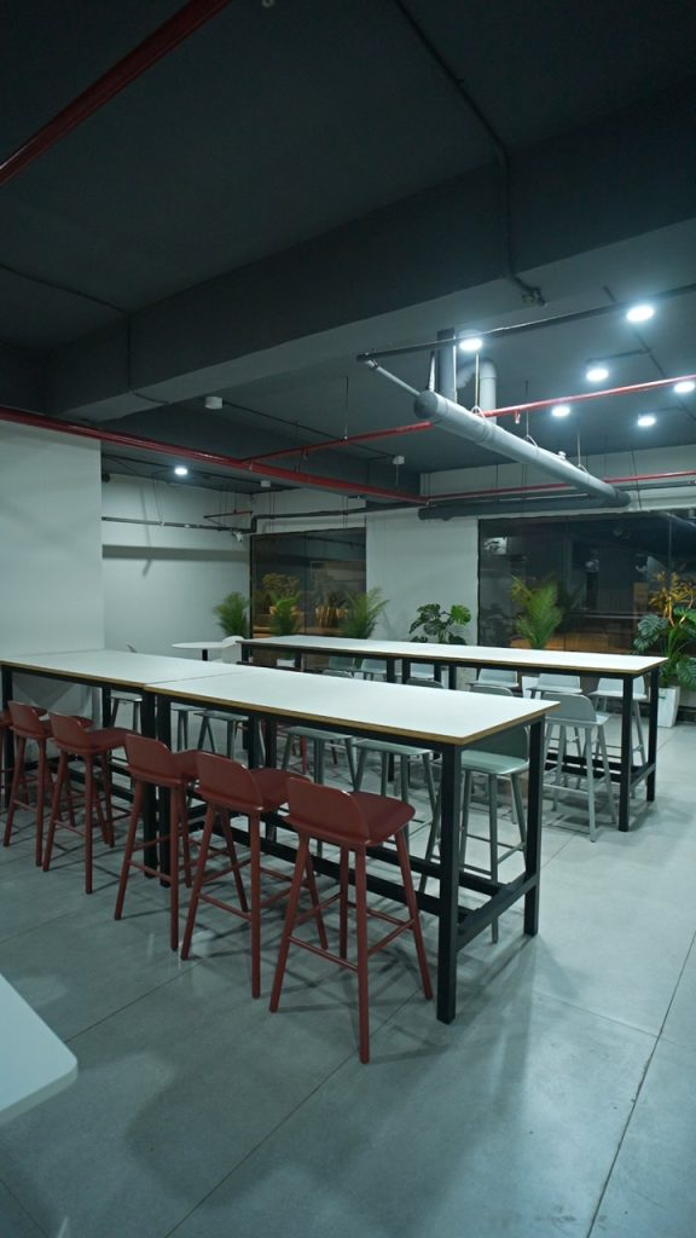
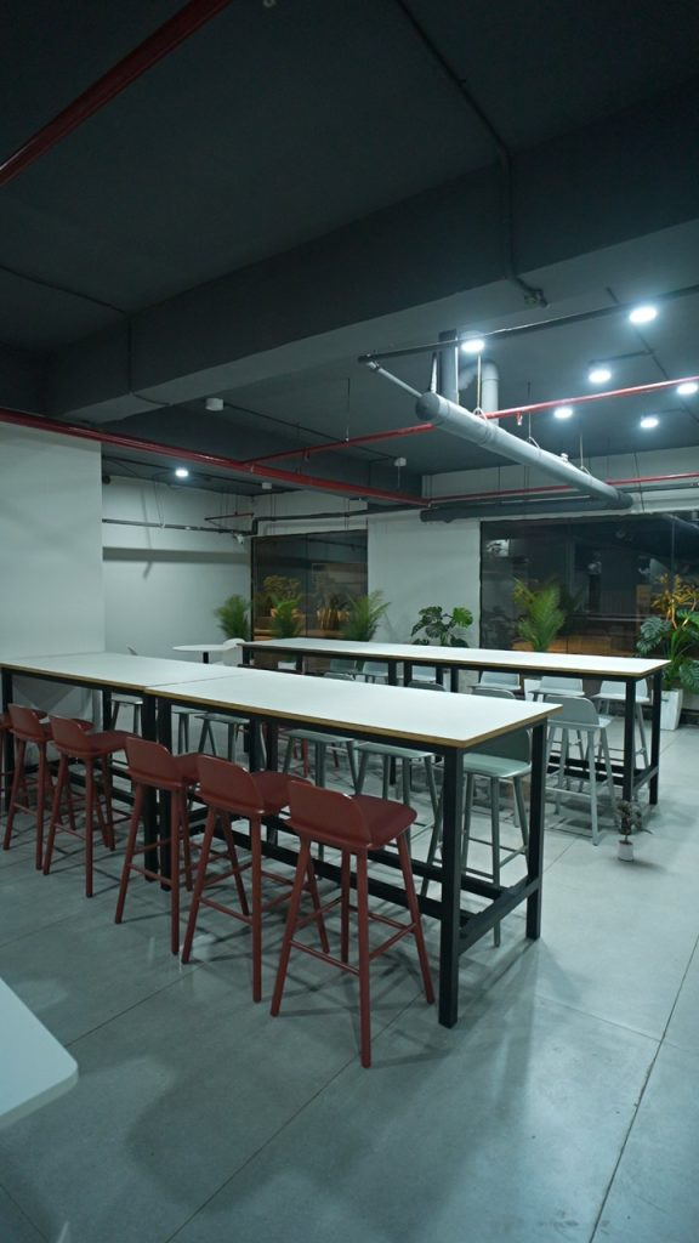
+ potted plant [607,799,654,862]
